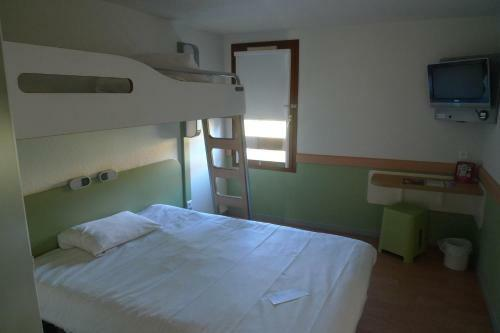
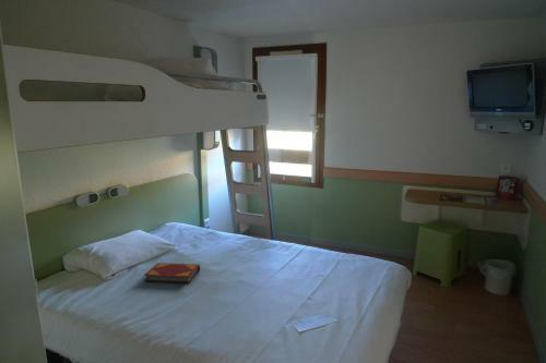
+ hardback book [143,262,201,285]
